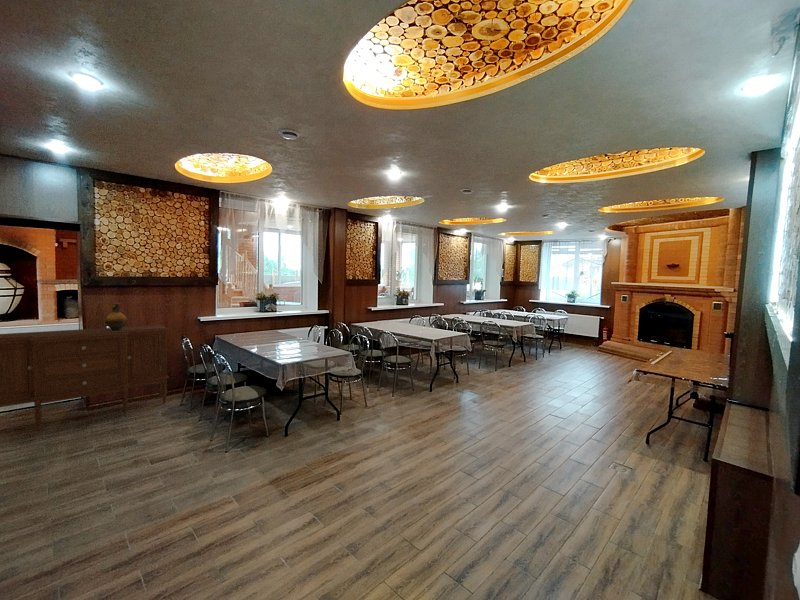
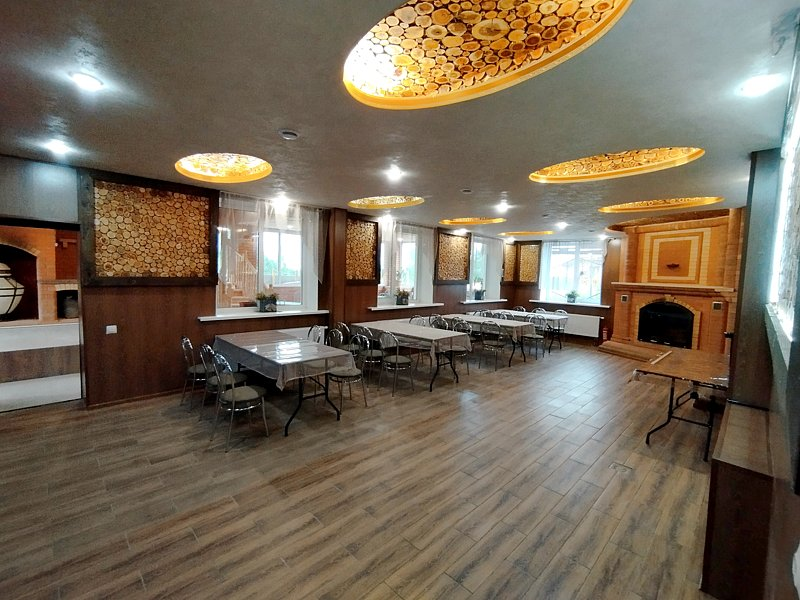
- sideboard [0,324,170,432]
- ceramic jug [104,302,128,331]
